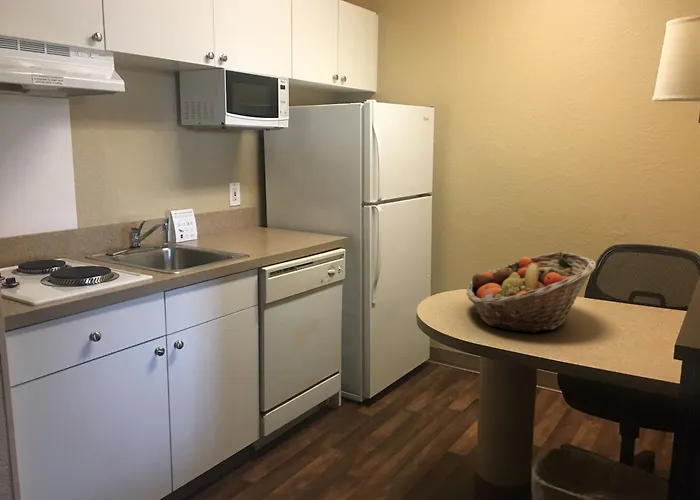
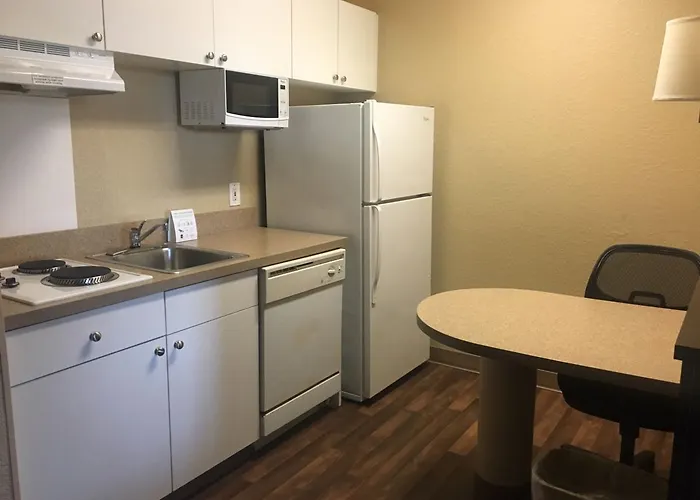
- fruit basket [466,251,597,334]
